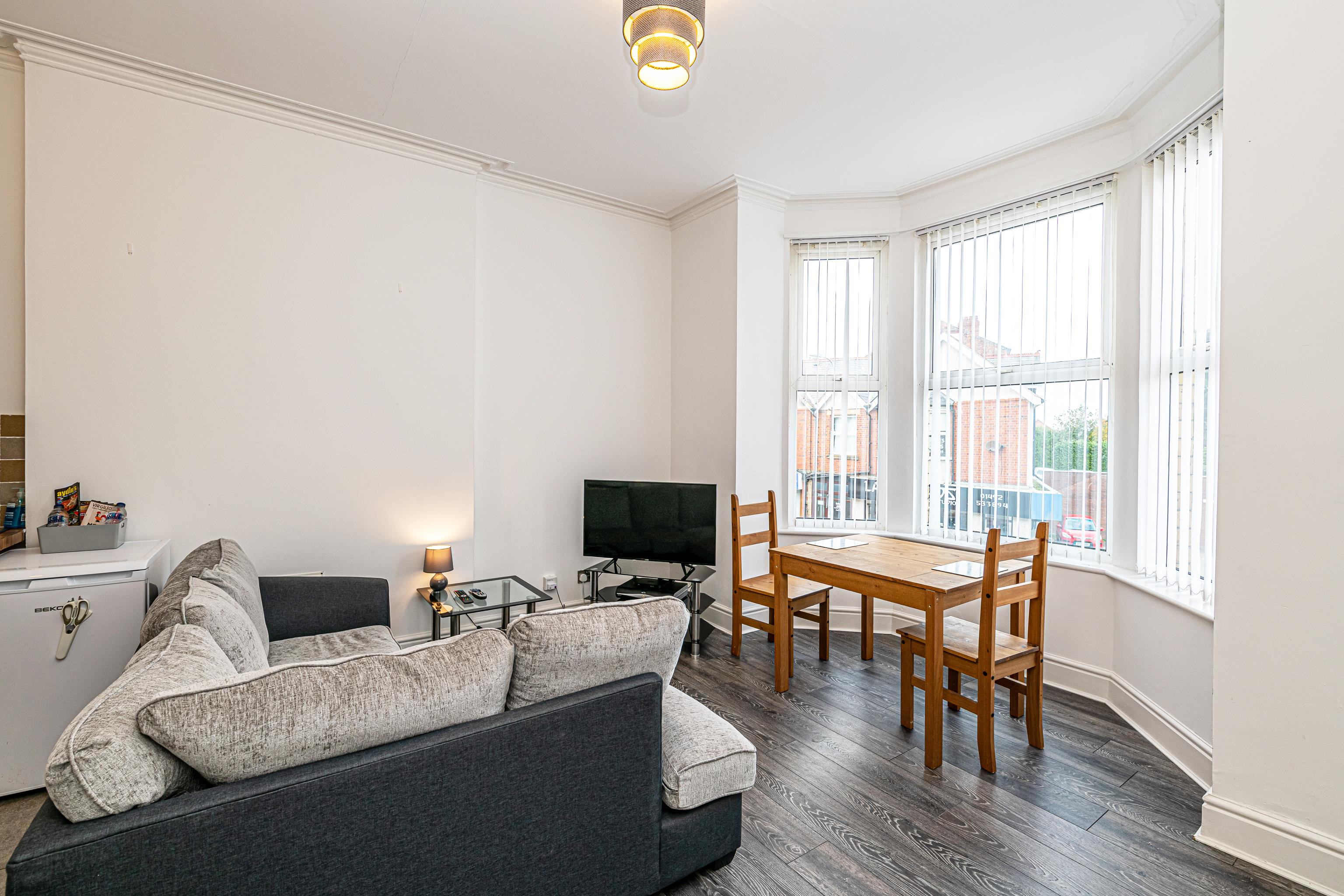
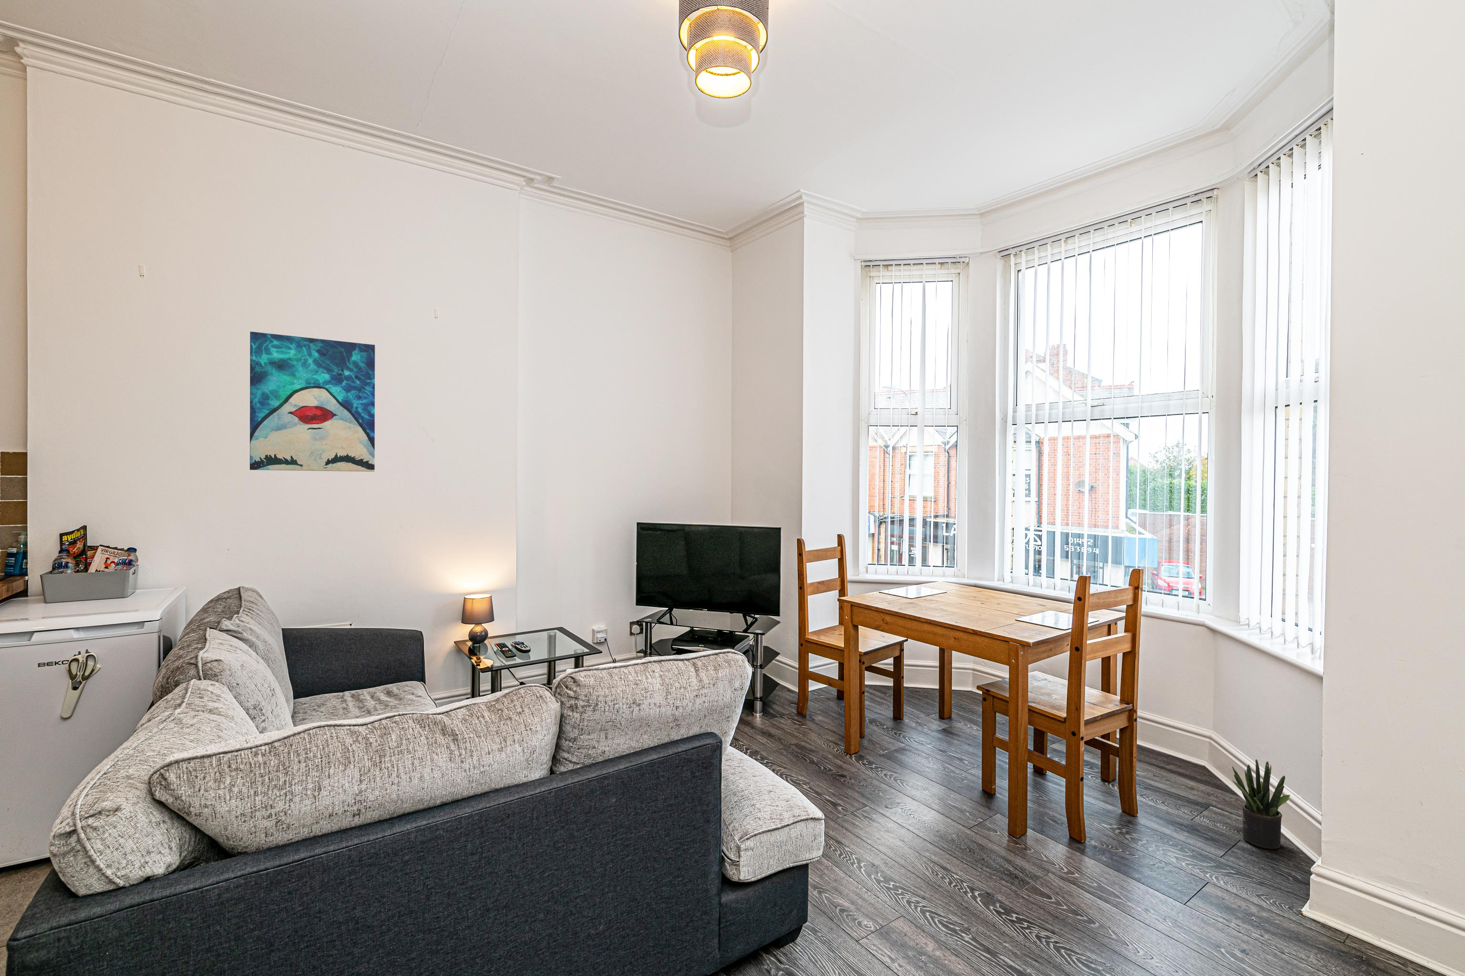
+ potted plant [1232,759,1291,850]
+ wall art [250,331,375,473]
